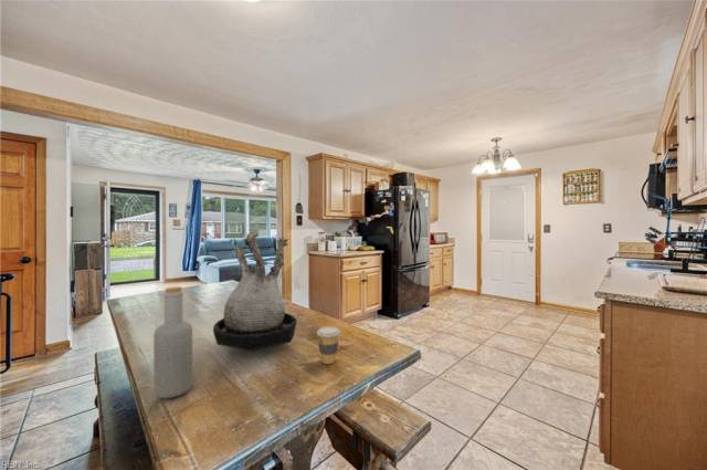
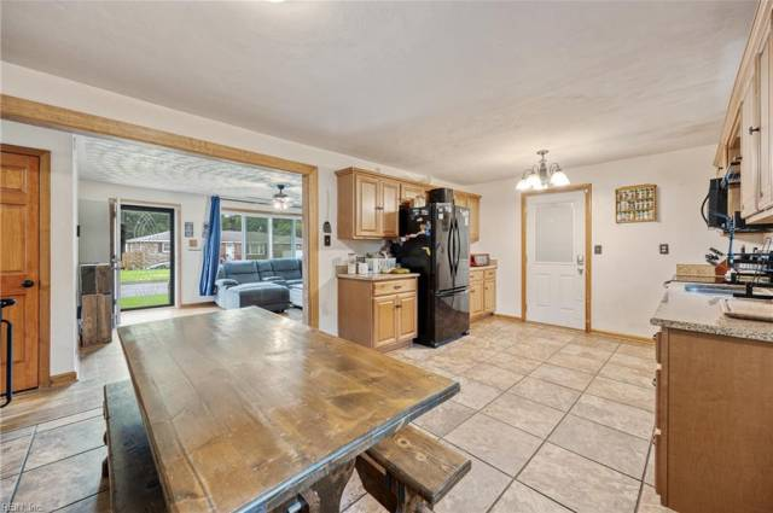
- plant [212,232,298,353]
- bottle [152,285,193,399]
- coffee cup [316,326,341,365]
